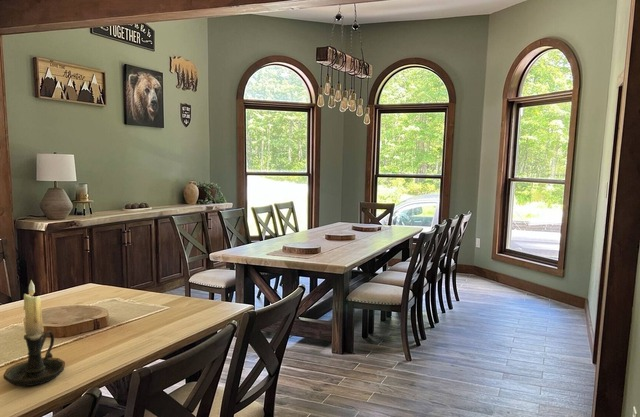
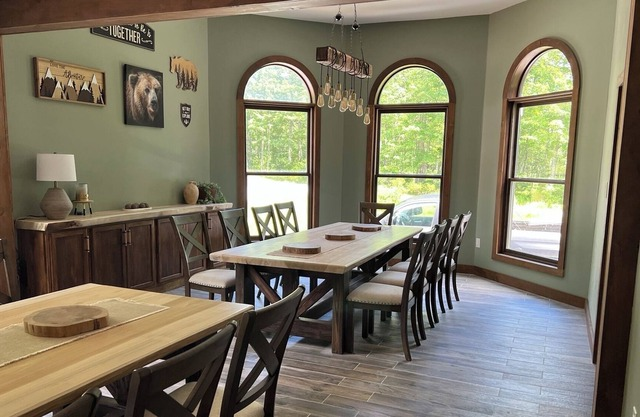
- candle holder [3,279,66,387]
